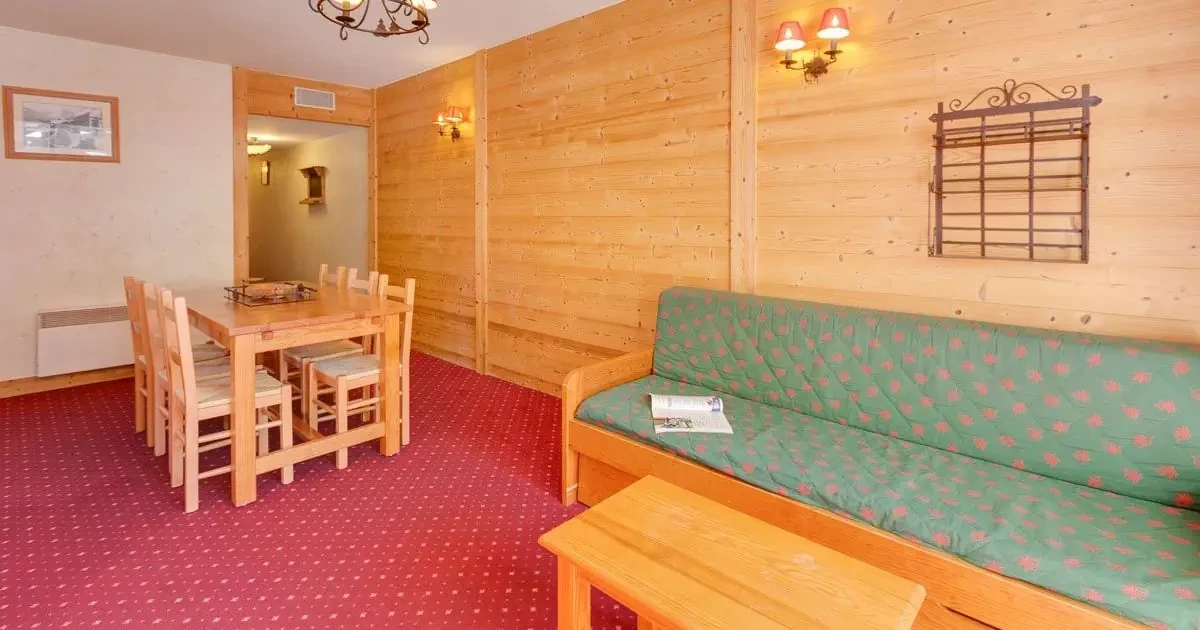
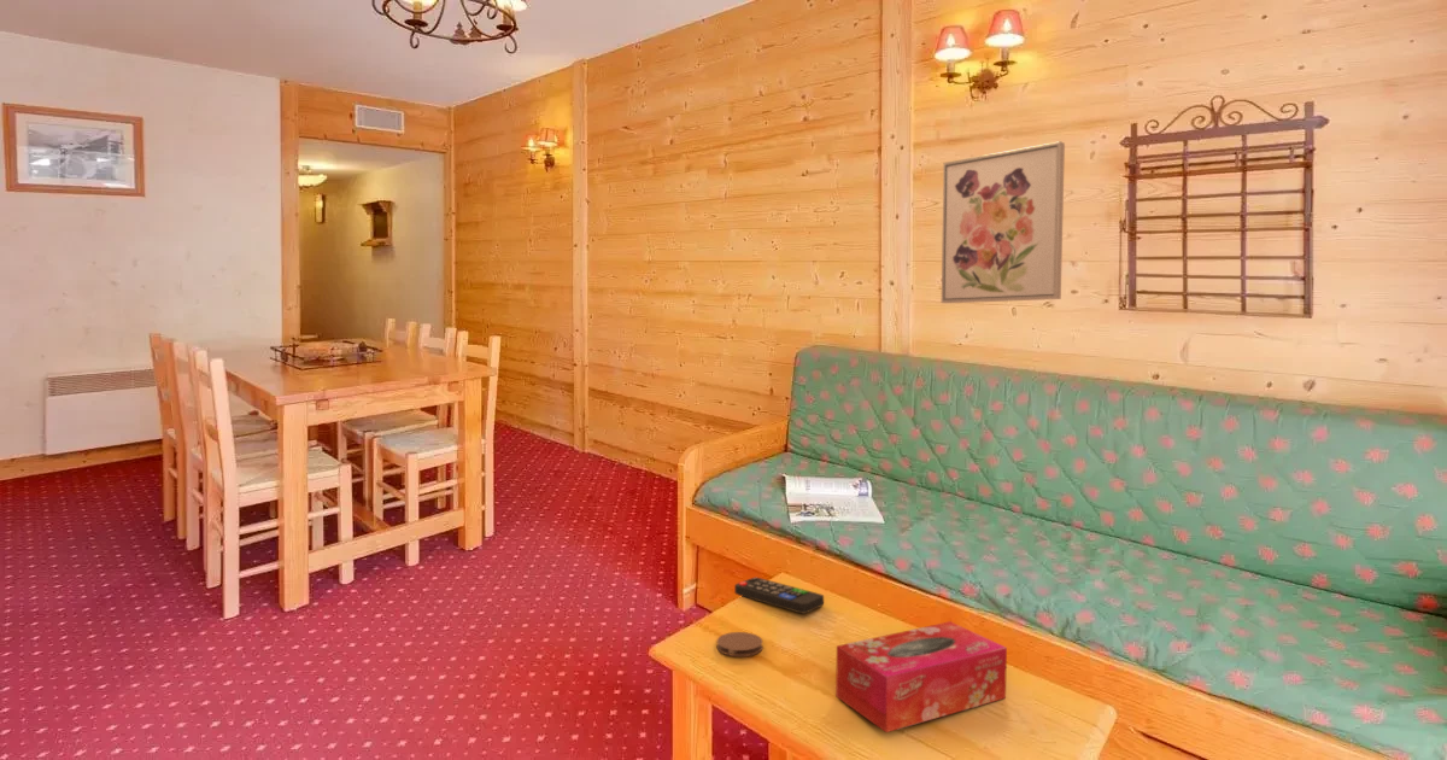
+ coaster [716,631,763,657]
+ wall art [941,140,1066,304]
+ remote control [733,575,825,615]
+ tissue box [834,620,1008,733]
